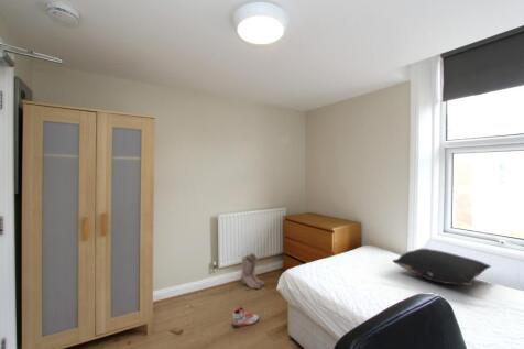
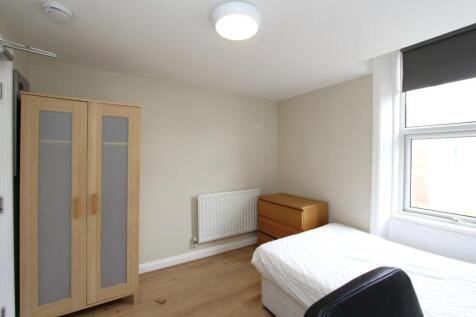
- boots [240,252,265,290]
- sneaker [231,306,260,329]
- pillow [392,248,492,286]
